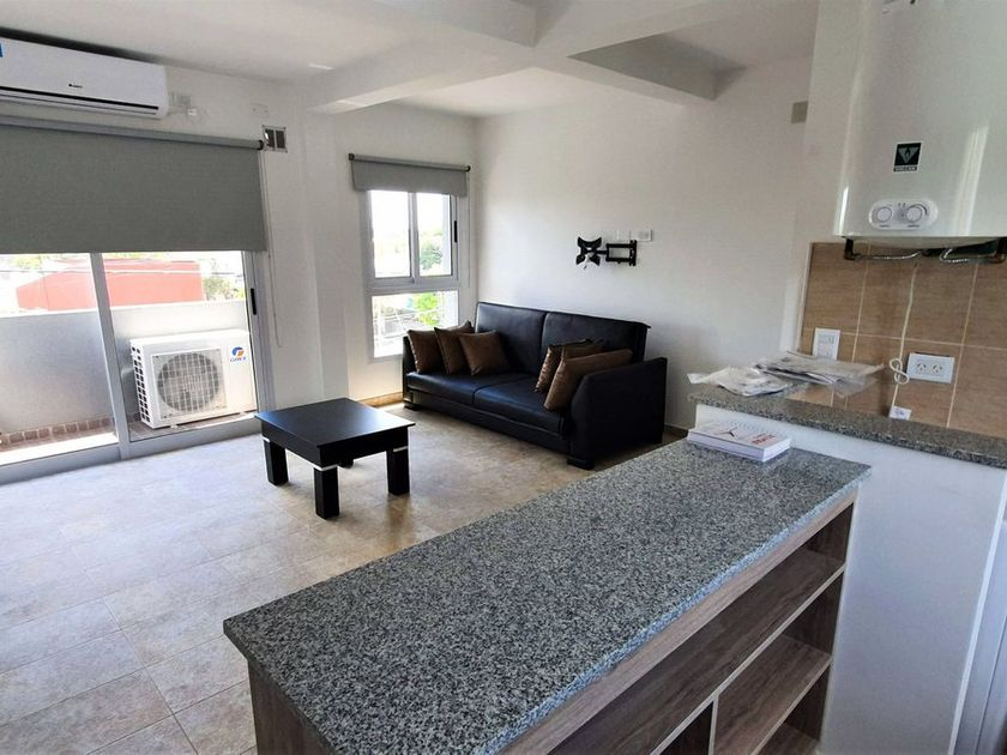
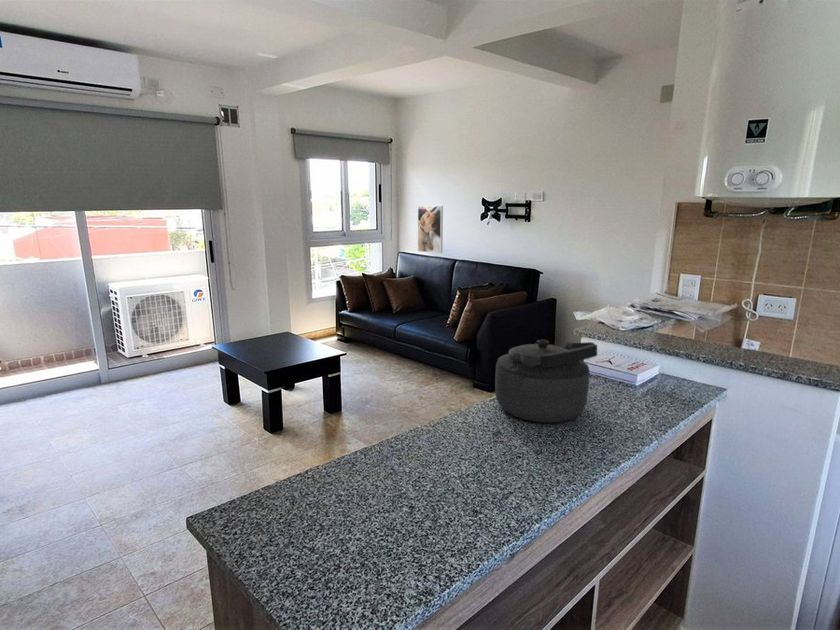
+ kettle [494,339,598,424]
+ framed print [417,205,444,254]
